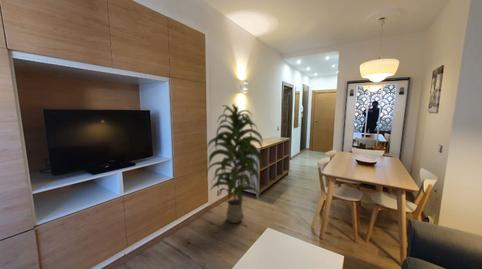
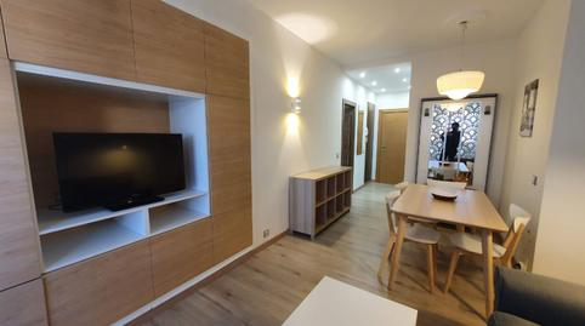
- indoor plant [206,102,265,224]
